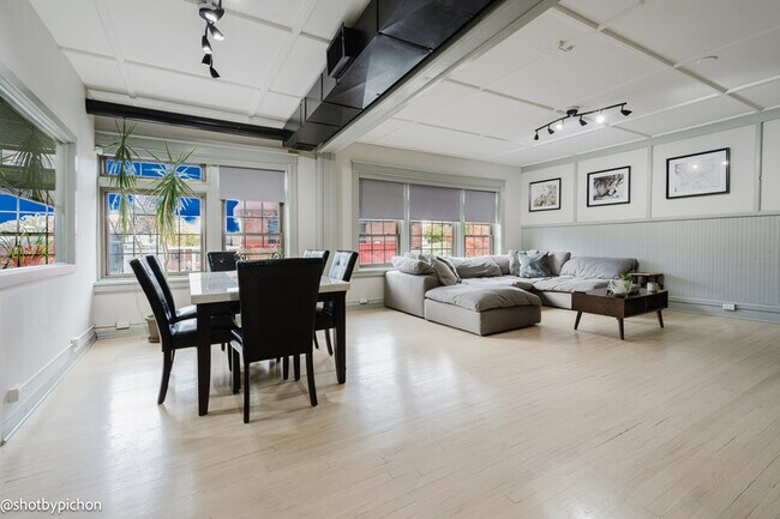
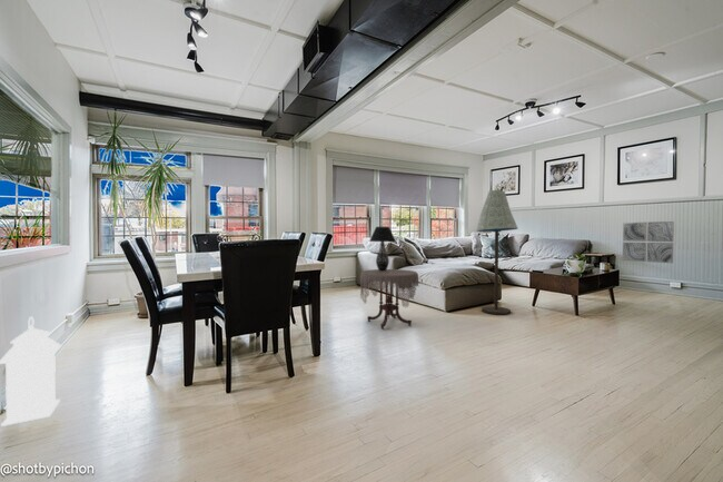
+ floor lamp [475,189,519,316]
+ wall art [622,220,675,264]
+ lantern [0,316,63,427]
+ side table [359,268,419,331]
+ table lamp [368,226,397,272]
